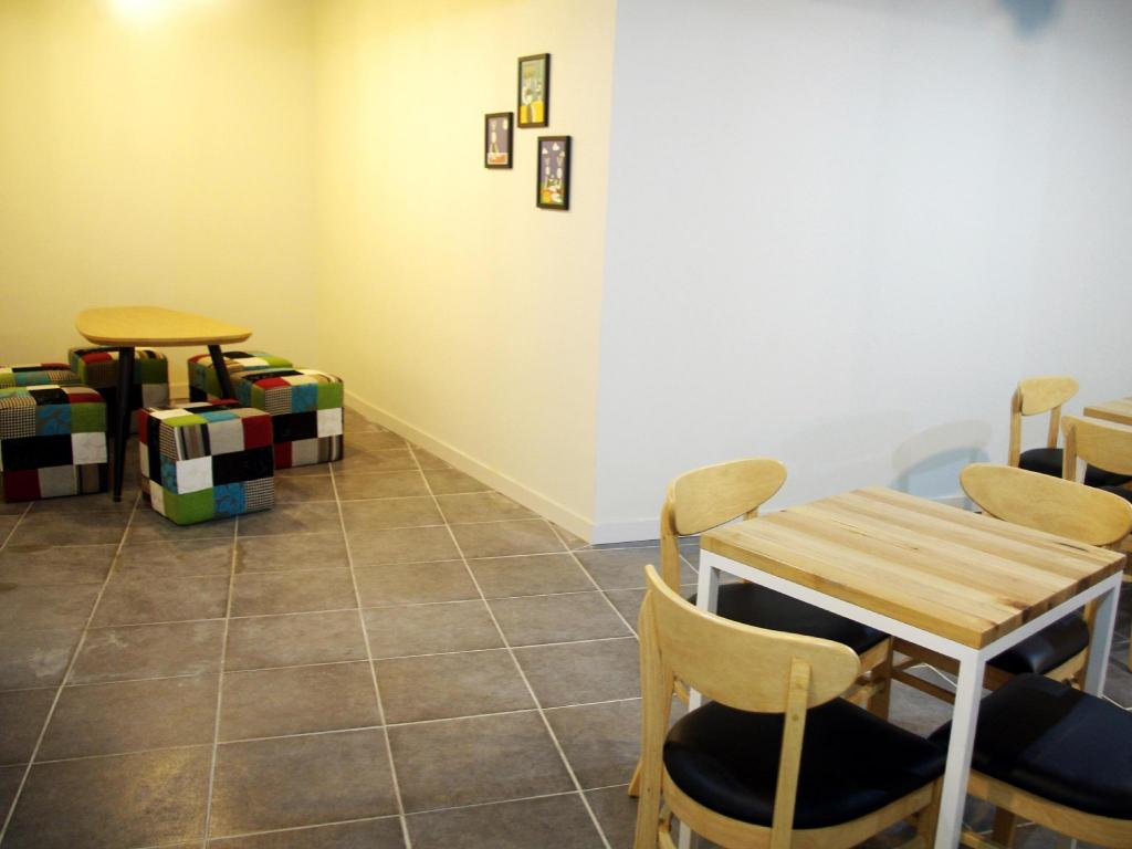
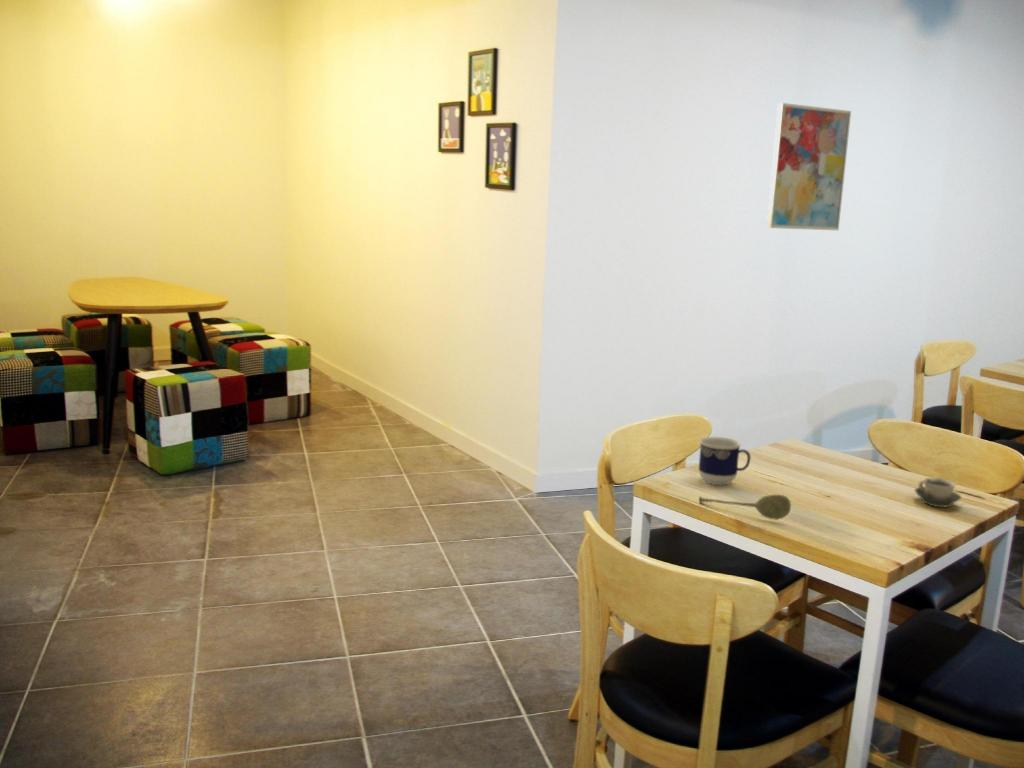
+ wall art [766,102,852,231]
+ cup [914,477,962,508]
+ cup [698,436,752,486]
+ soupspoon [698,494,792,520]
